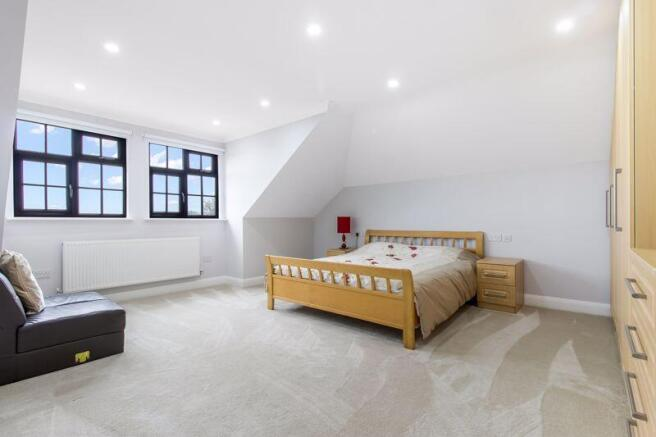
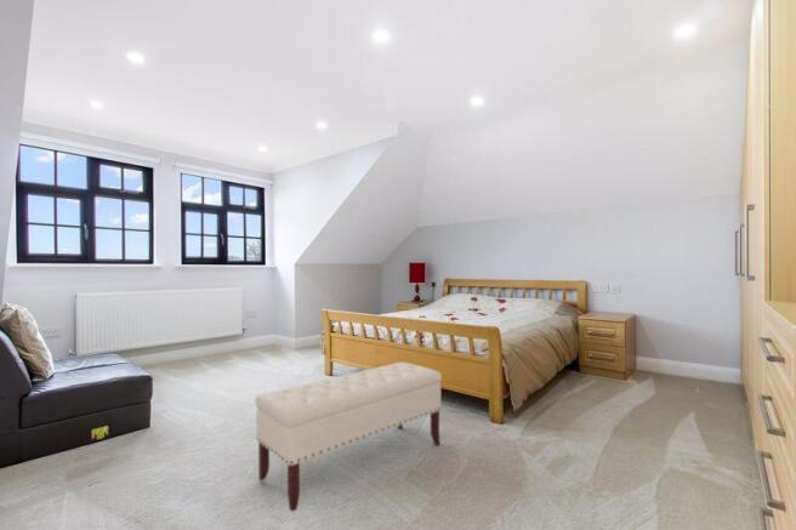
+ bench [254,361,443,513]
